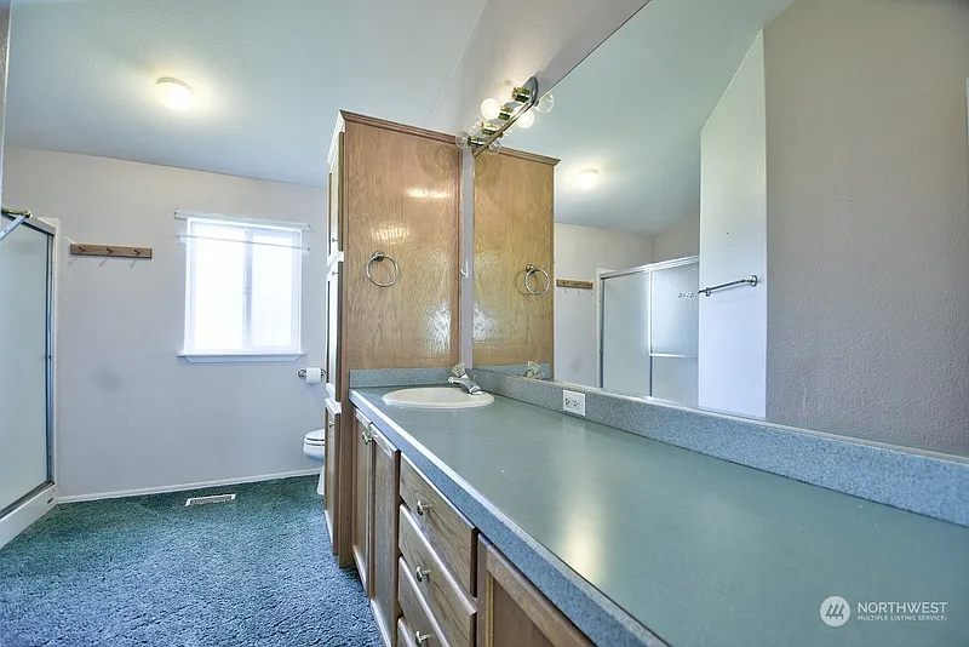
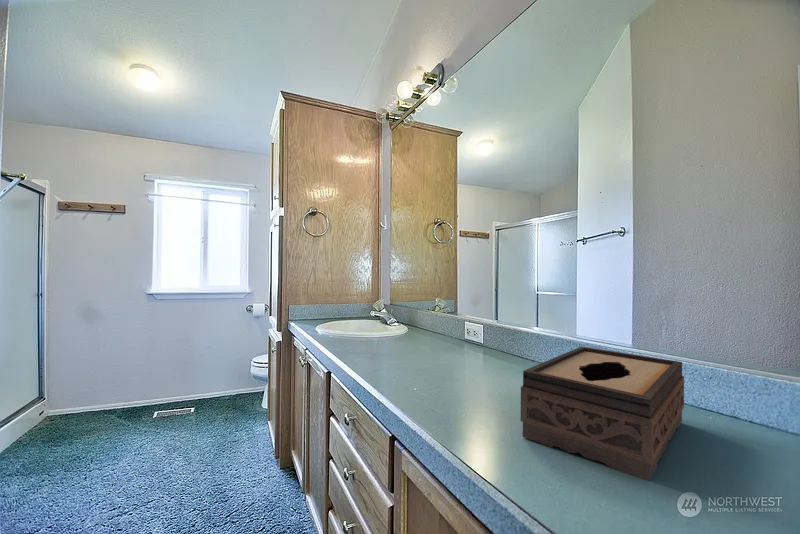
+ tissue box [520,346,685,482]
